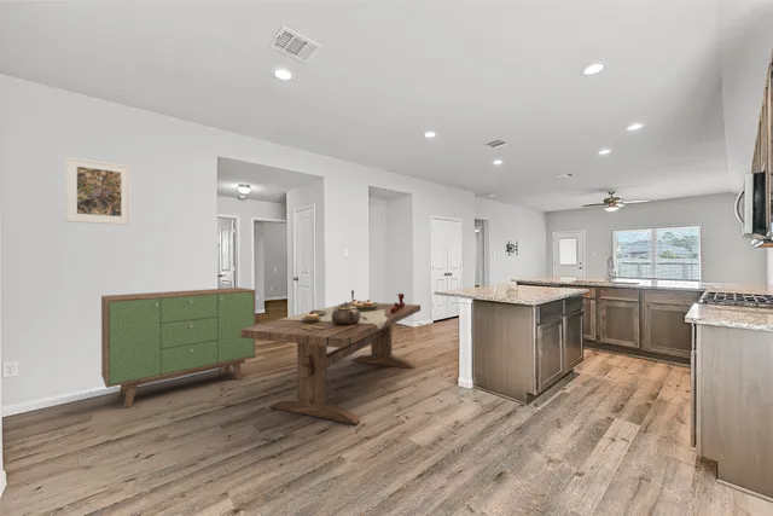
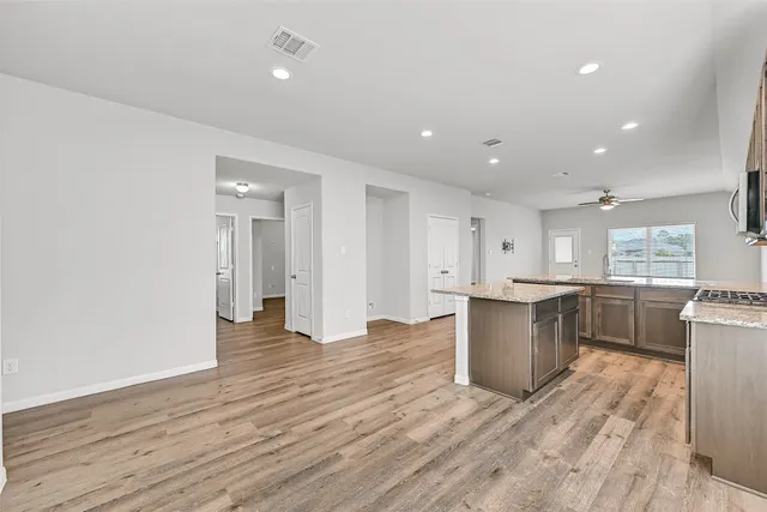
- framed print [64,155,133,226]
- sideboard [100,286,257,408]
- dining table [242,289,422,425]
